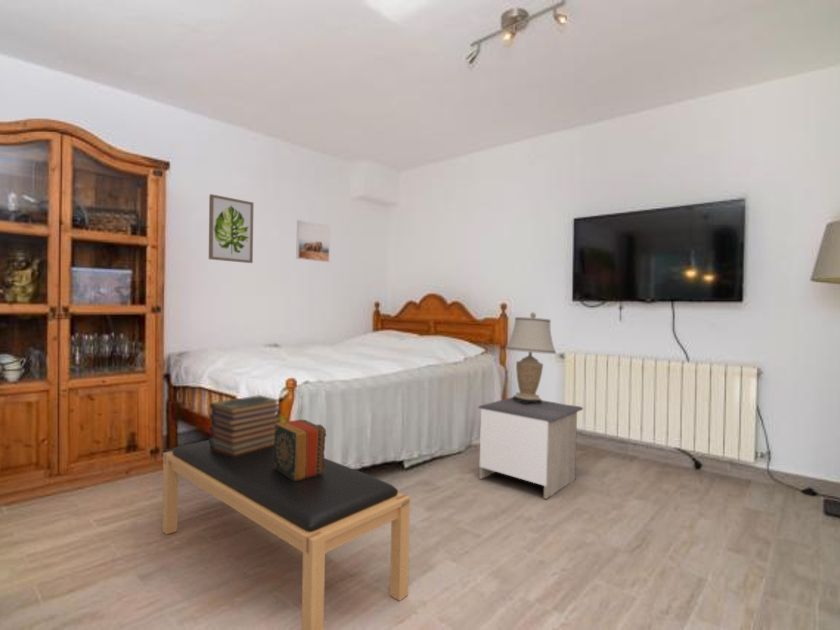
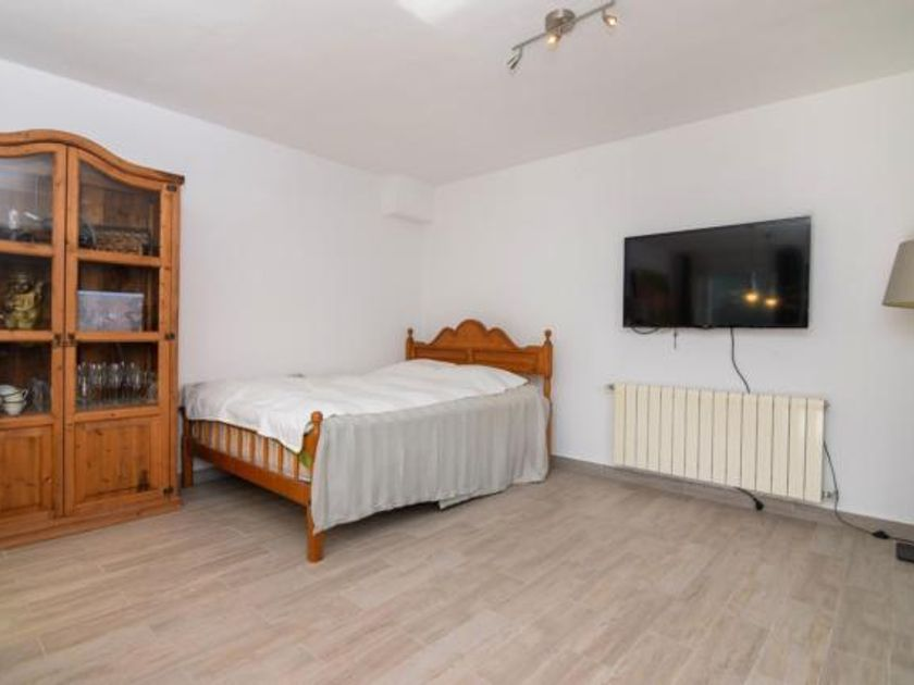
- table lamp [504,311,557,403]
- nightstand [477,396,584,500]
- bench [161,439,411,630]
- wall art [208,193,254,264]
- decorative box [273,419,327,480]
- book stack [208,394,282,457]
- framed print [295,219,331,263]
